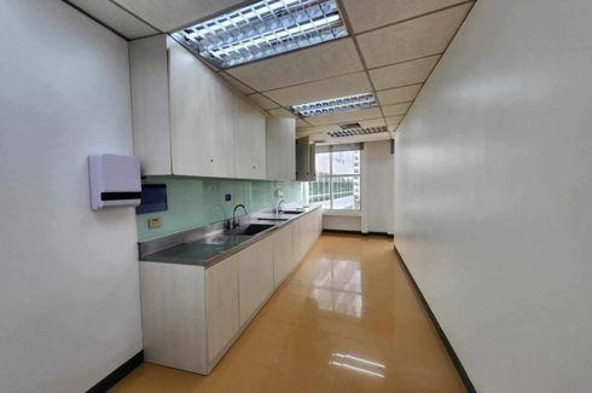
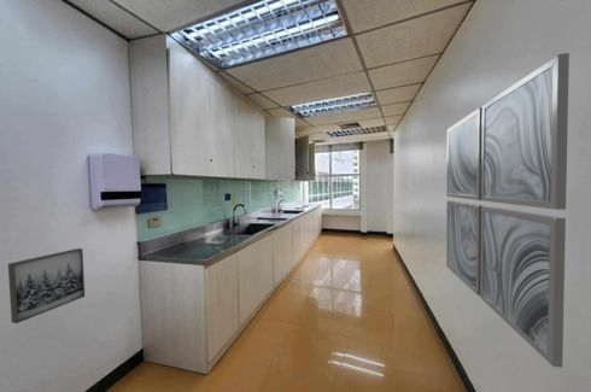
+ wall art [445,52,570,369]
+ wall art [7,247,86,324]
